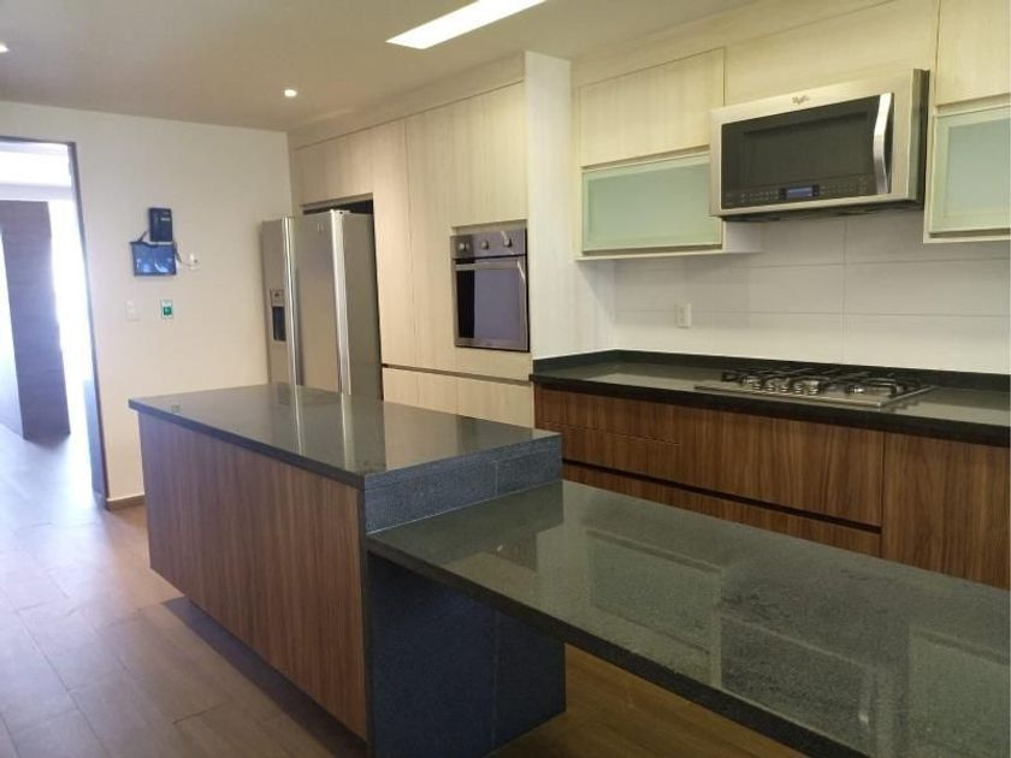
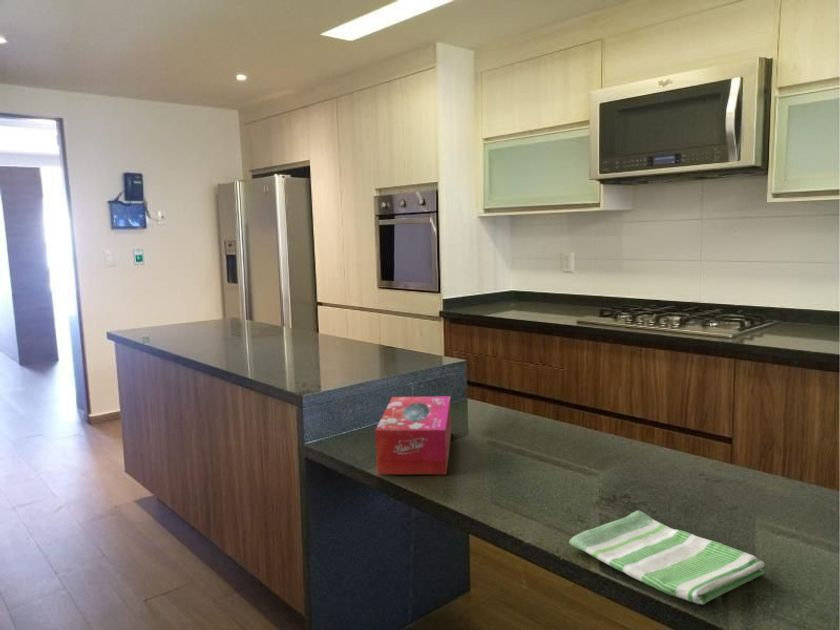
+ tissue box [374,395,452,475]
+ dish towel [568,509,766,605]
